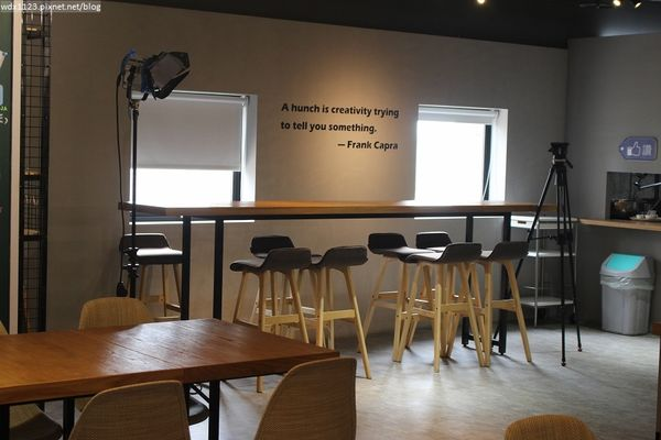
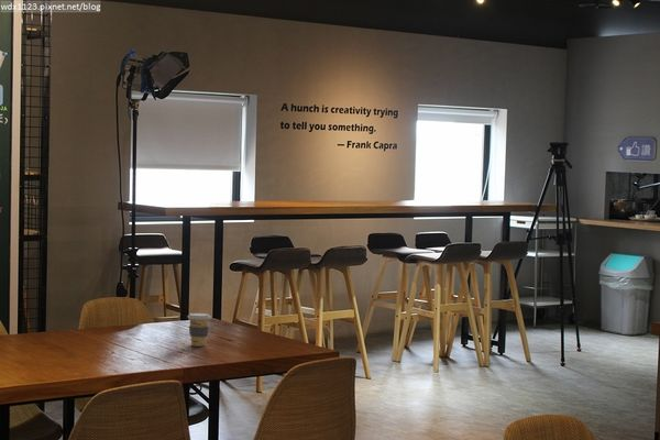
+ coffee cup [187,312,212,348]
